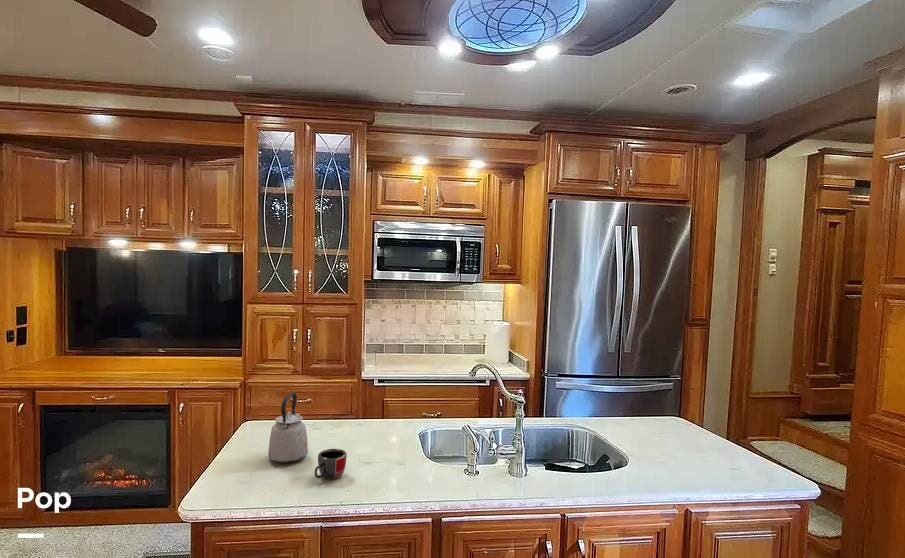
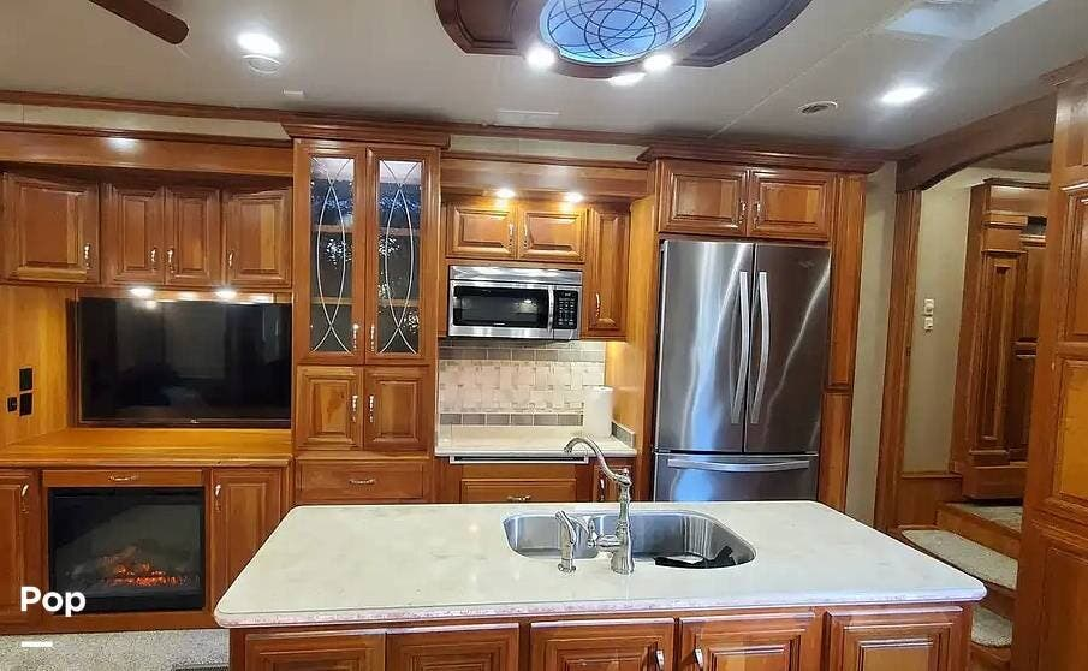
- mug [313,448,348,480]
- kettle [267,392,309,464]
